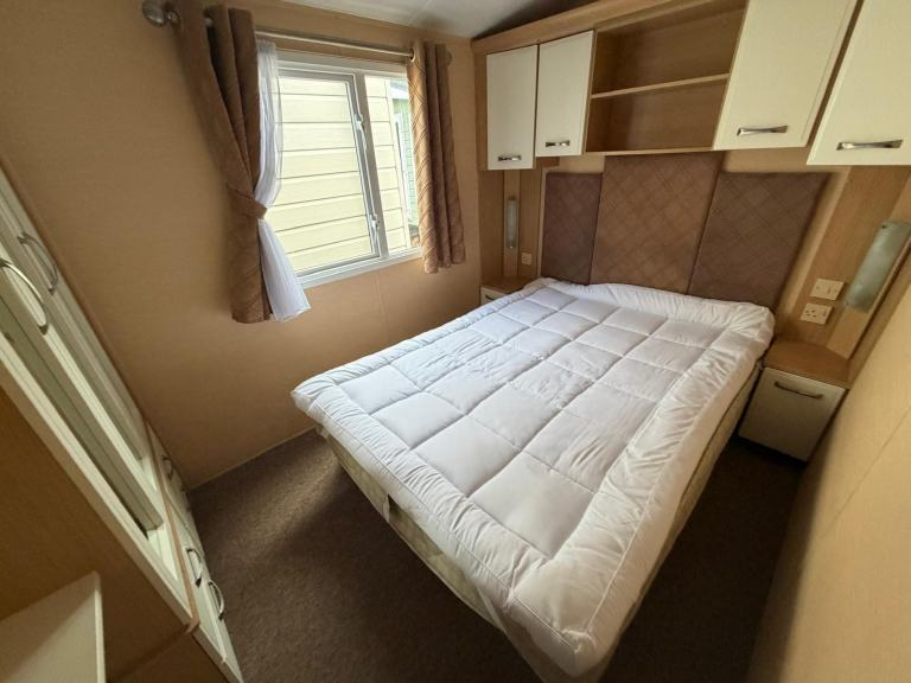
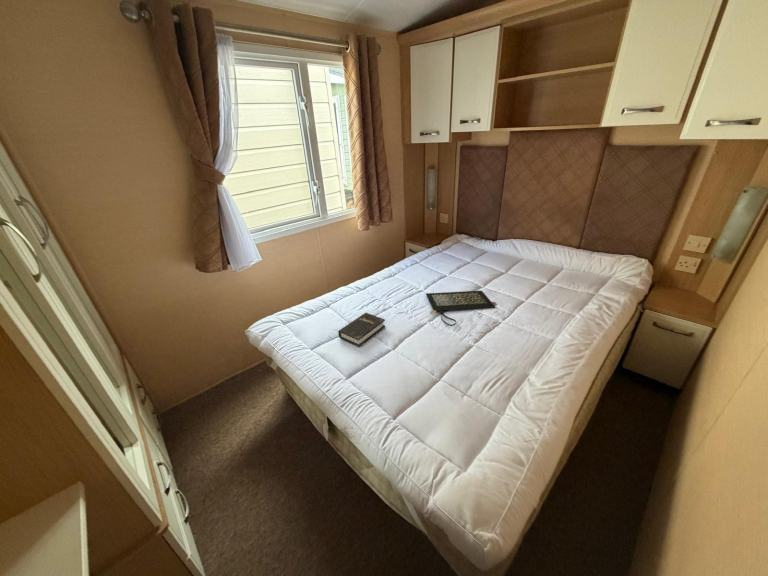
+ clutch bag [425,290,498,327]
+ hardback book [337,312,386,348]
